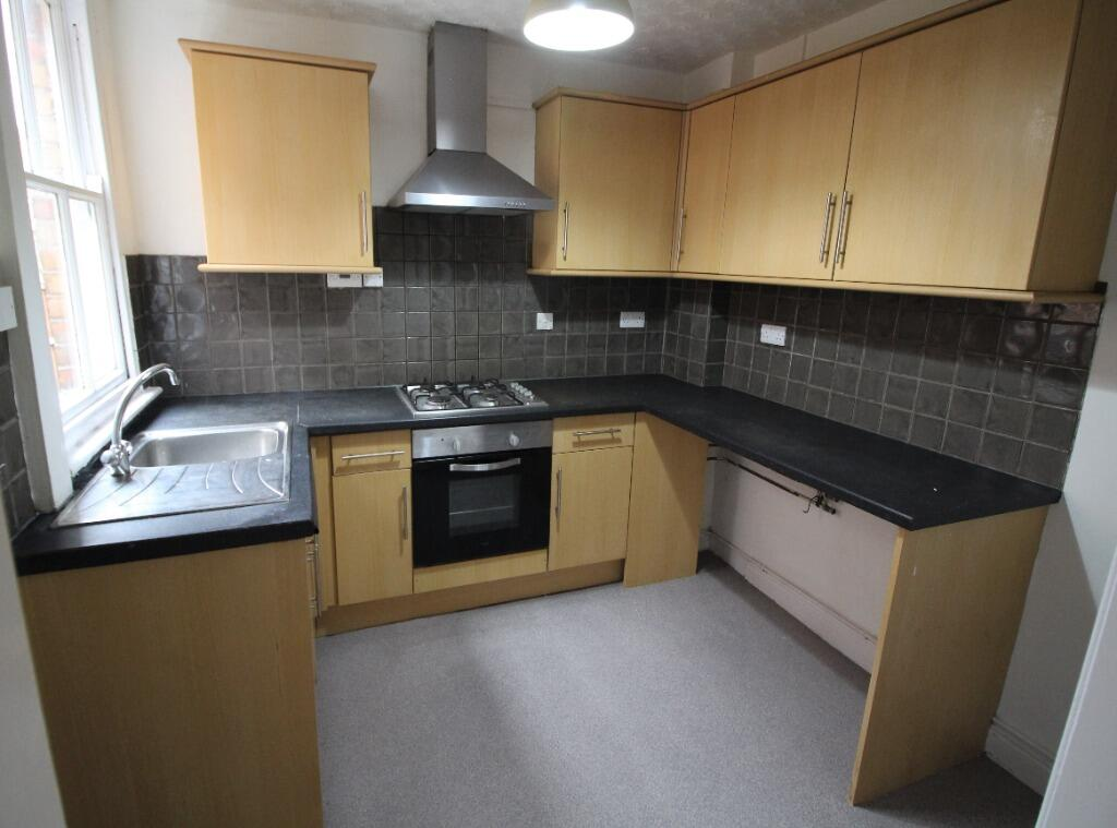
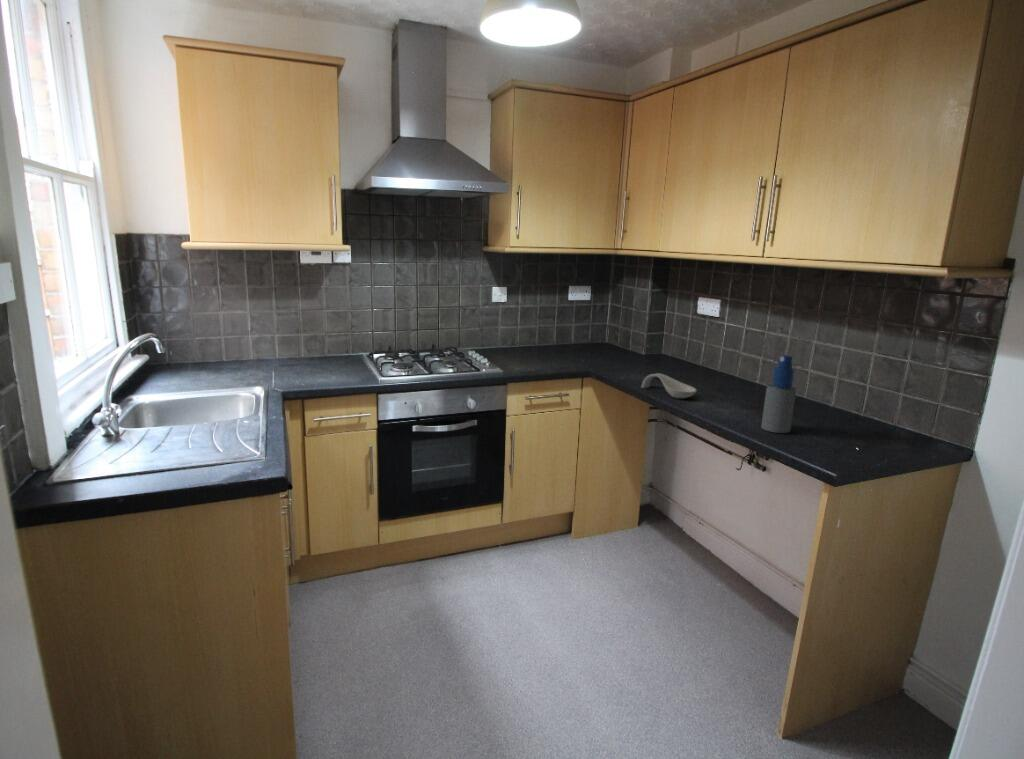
+ spoon rest [640,372,698,399]
+ spray bottle [760,354,797,434]
